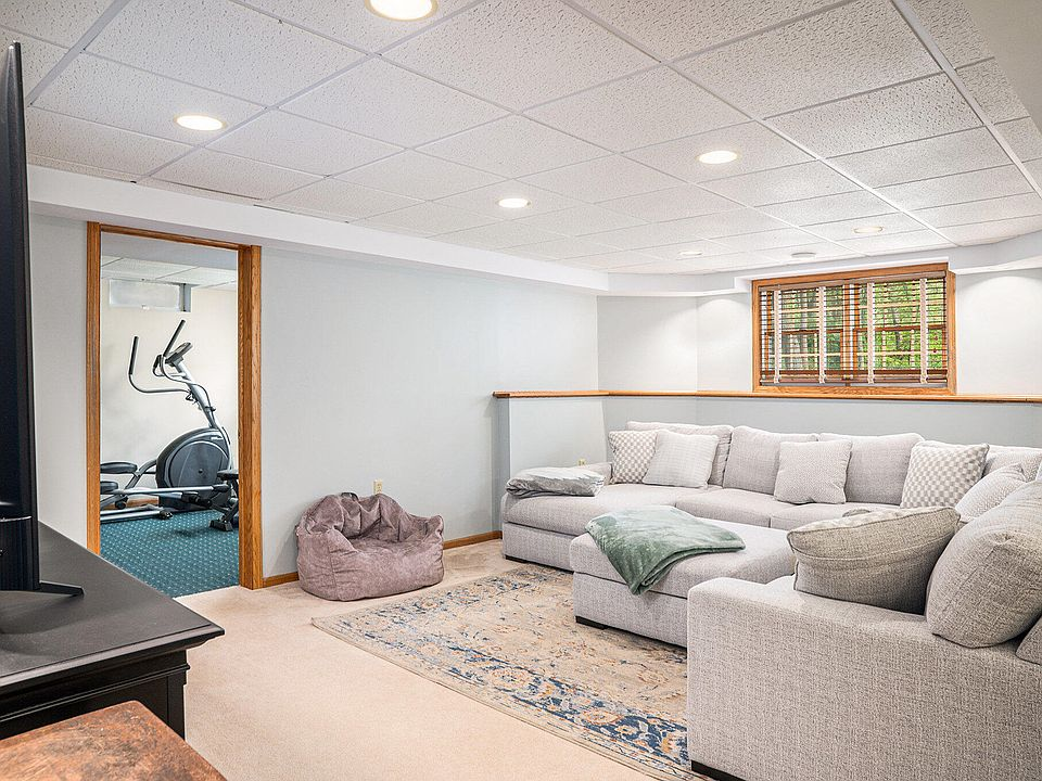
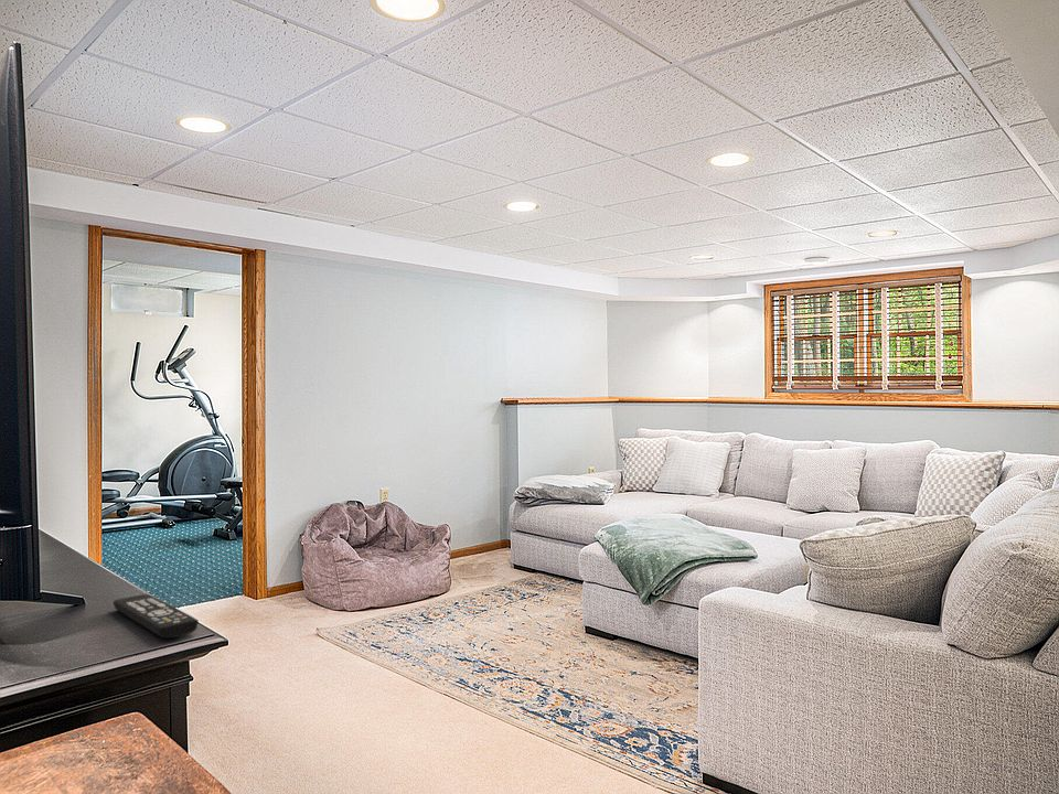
+ remote control [113,593,200,640]
